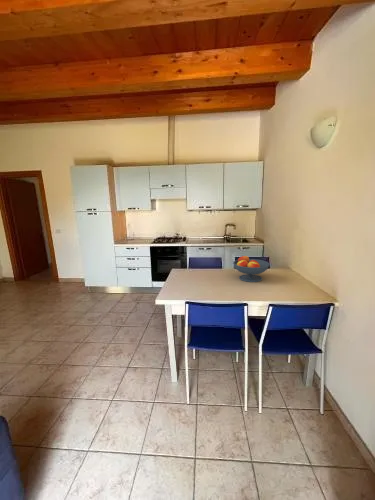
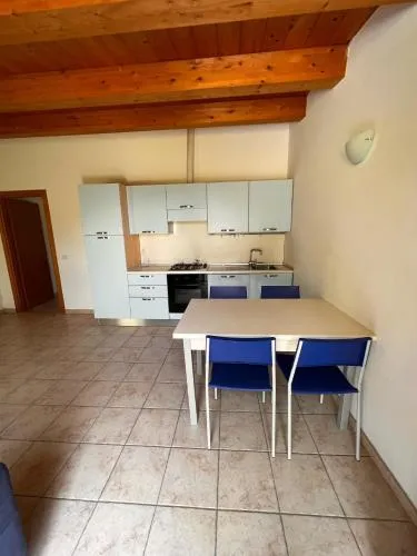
- fruit bowl [232,255,270,283]
